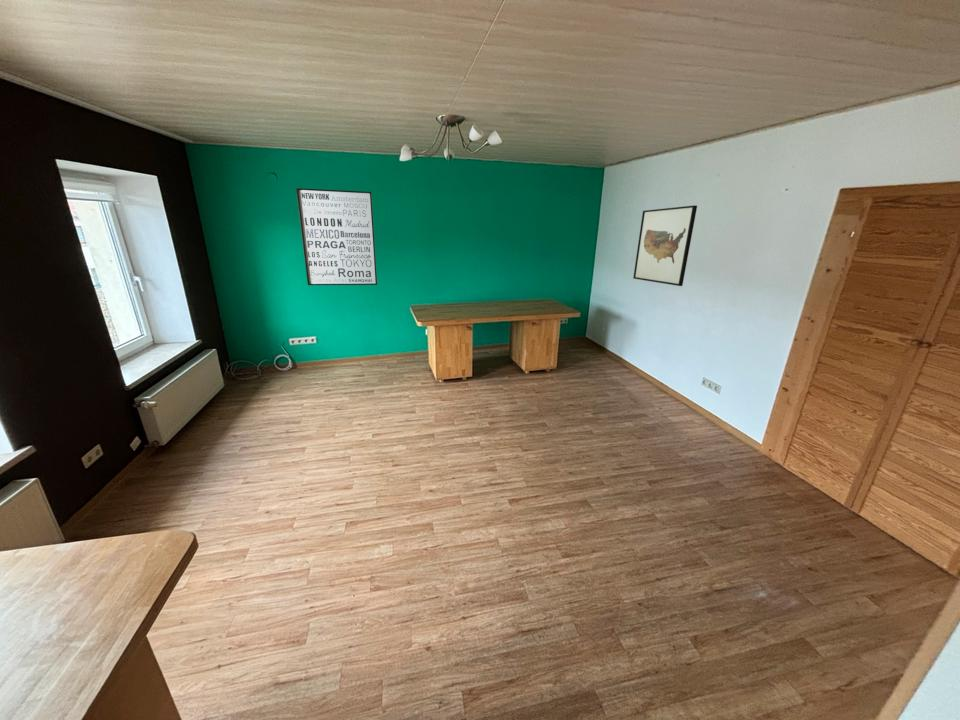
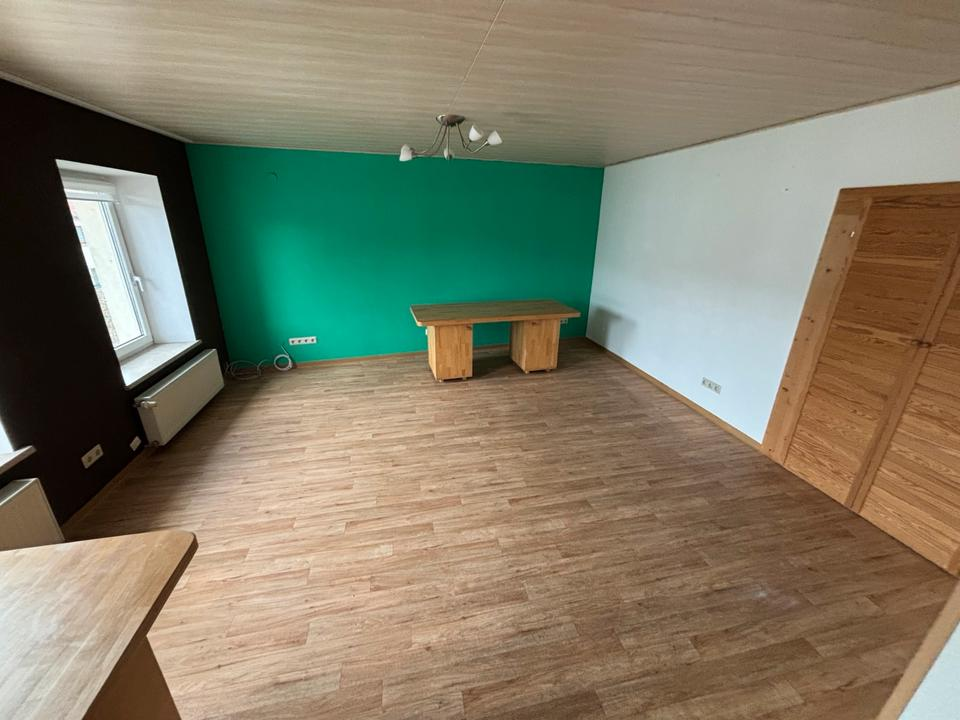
- wall art [632,204,698,287]
- wall art [295,187,378,286]
